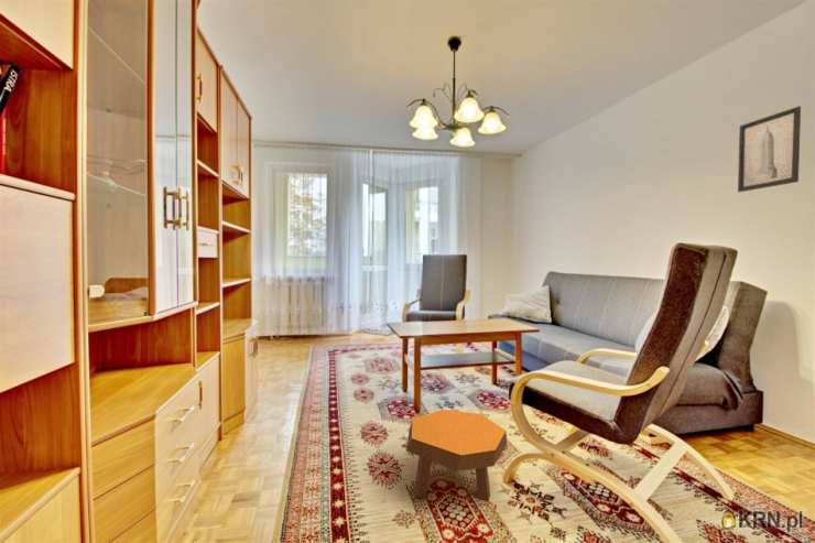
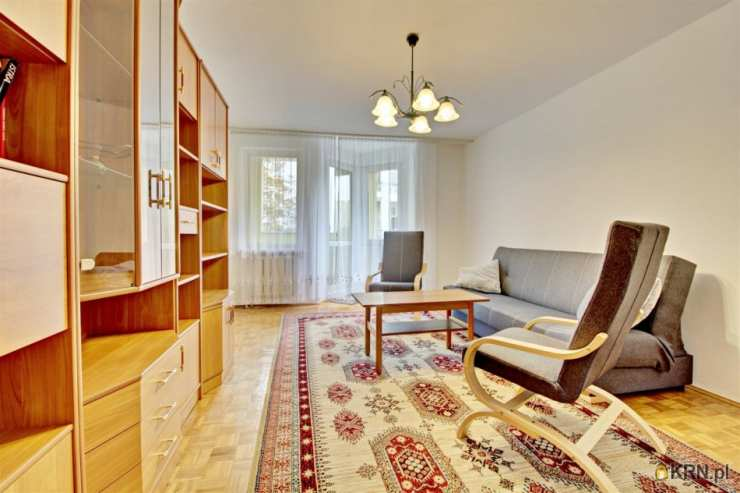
- footstool [405,409,508,502]
- wall art [737,105,802,193]
